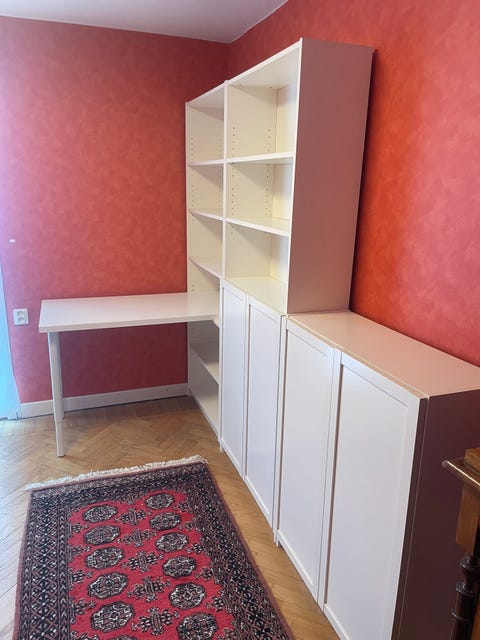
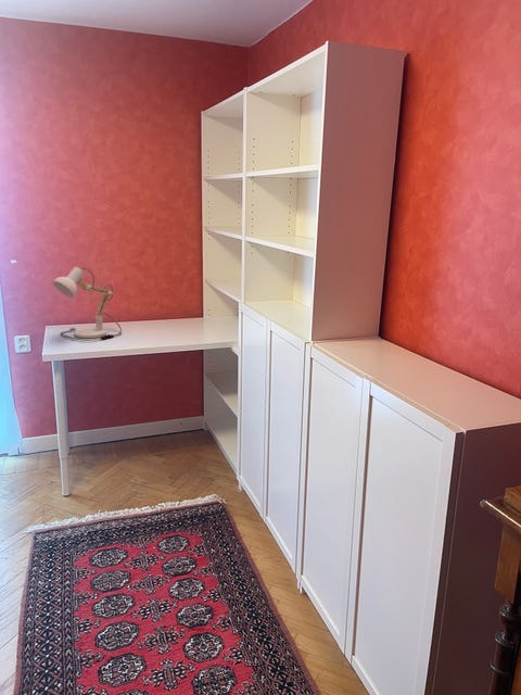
+ desk lamp [52,266,123,342]
